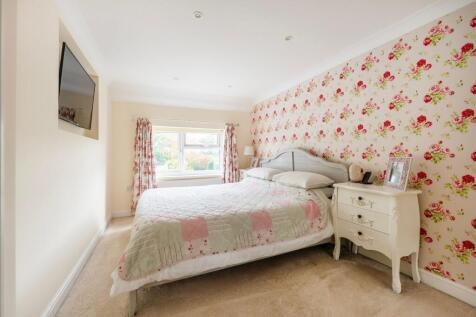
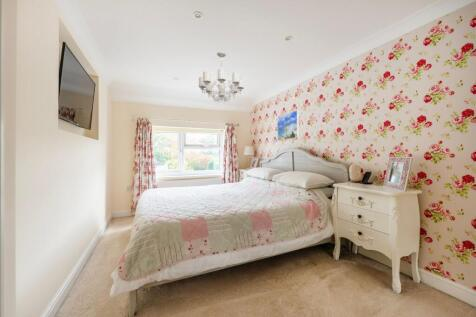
+ chandelier [198,51,245,104]
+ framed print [277,109,300,141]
